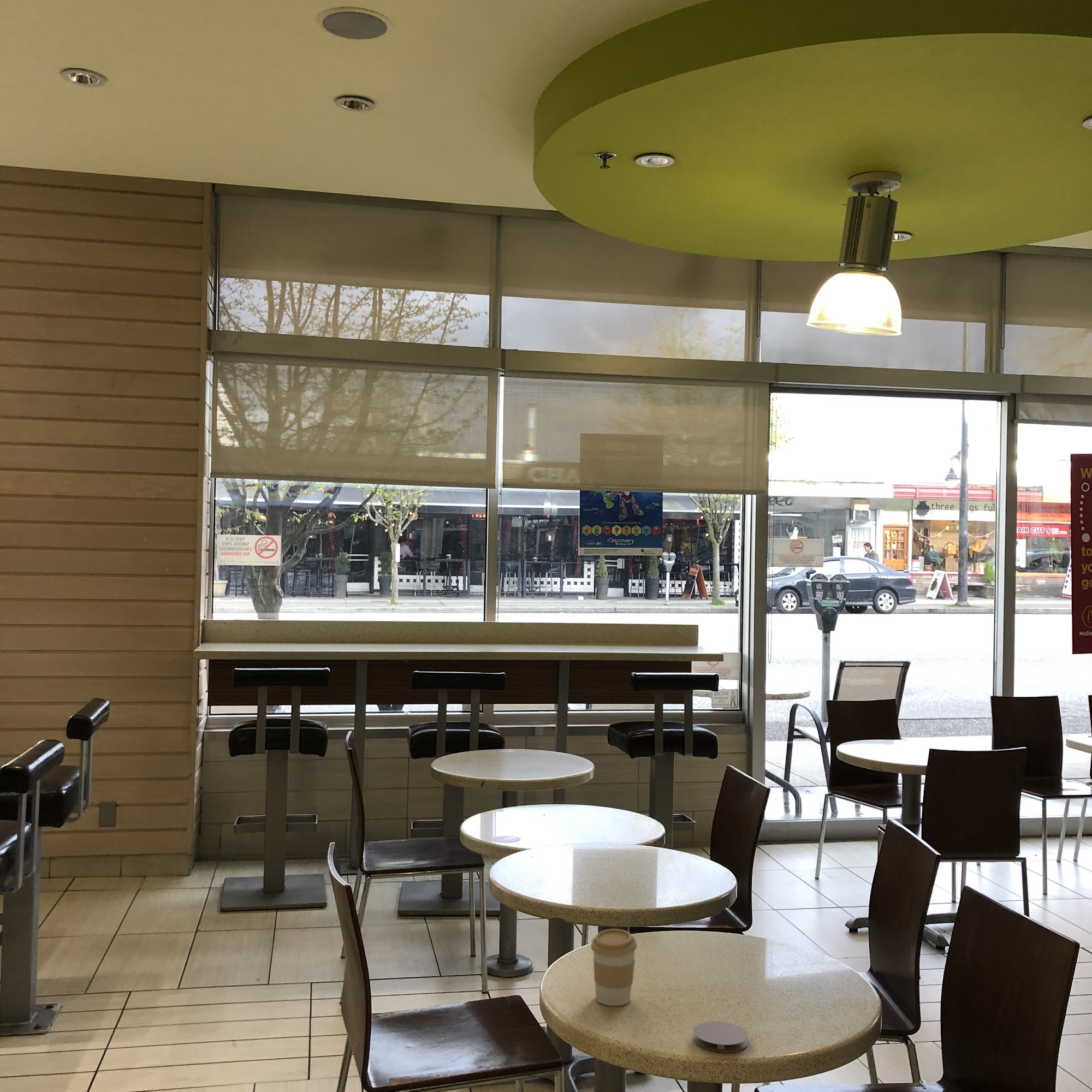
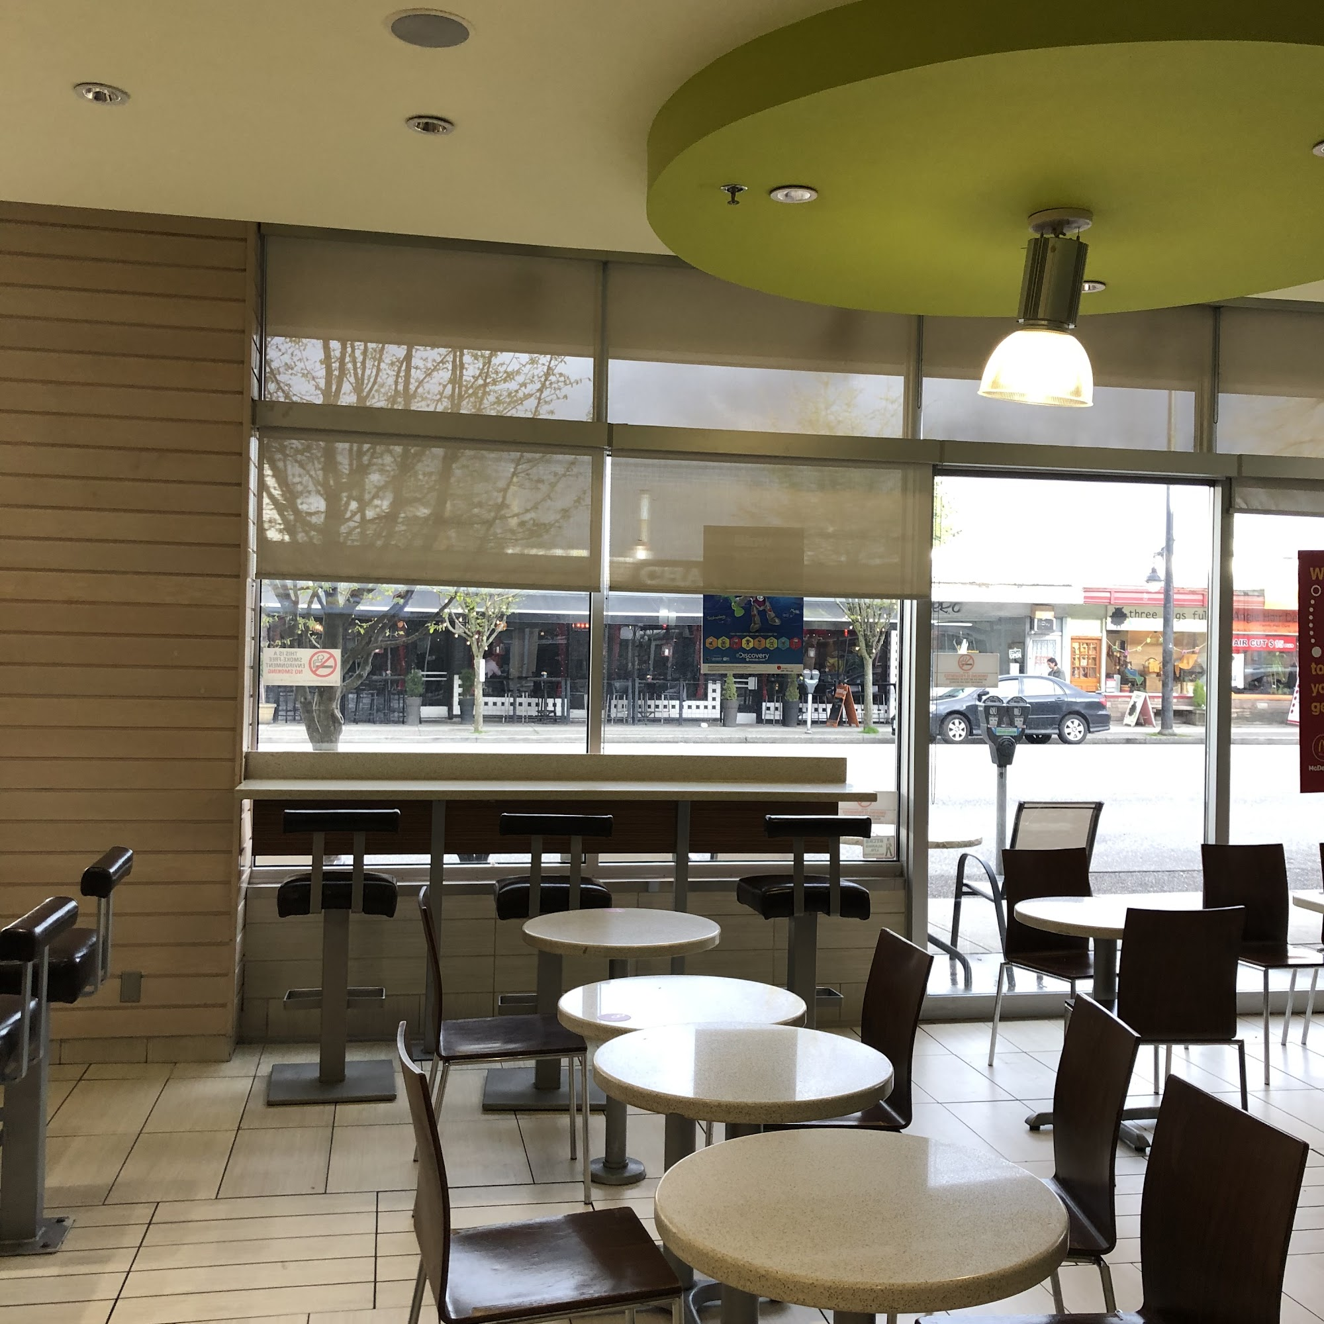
- coaster [693,1020,749,1053]
- coffee cup [590,928,638,1006]
